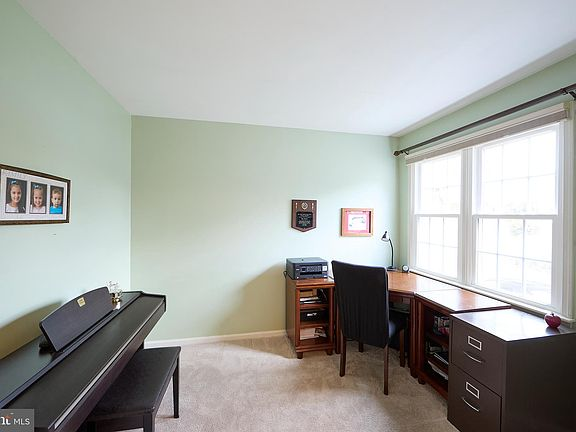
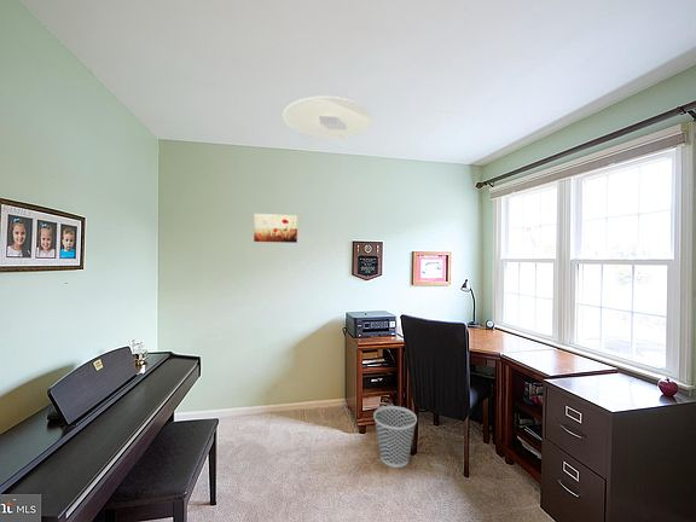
+ wall art [253,213,298,244]
+ wastebasket [372,405,418,469]
+ ceiling light [283,95,372,140]
